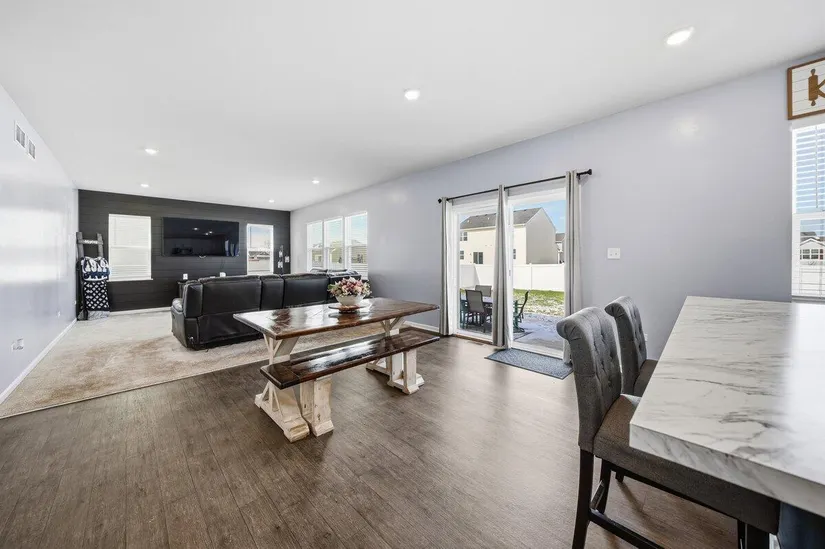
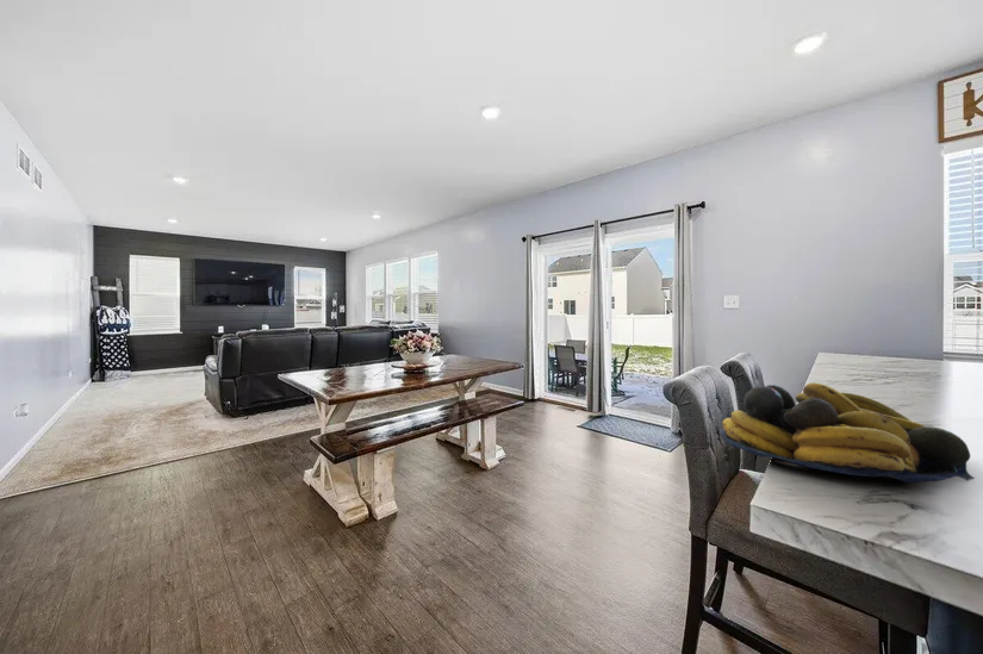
+ fruit bowl [718,381,975,484]
